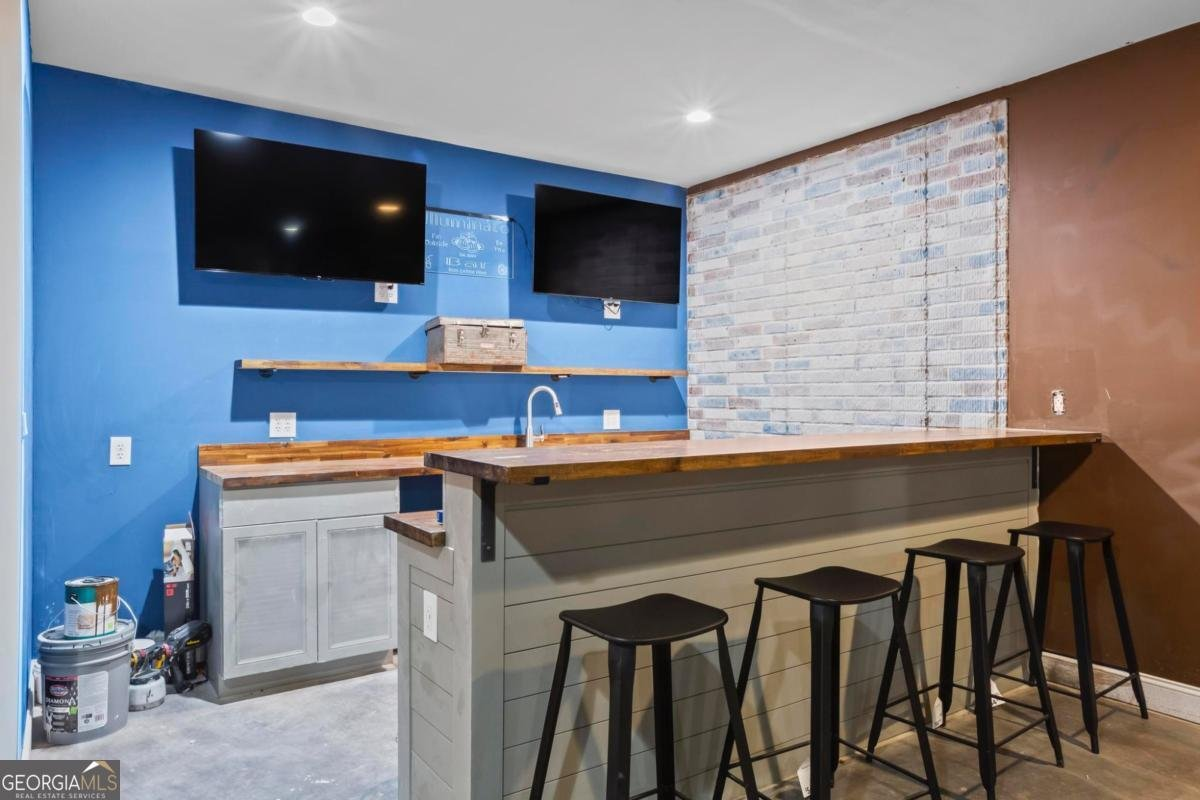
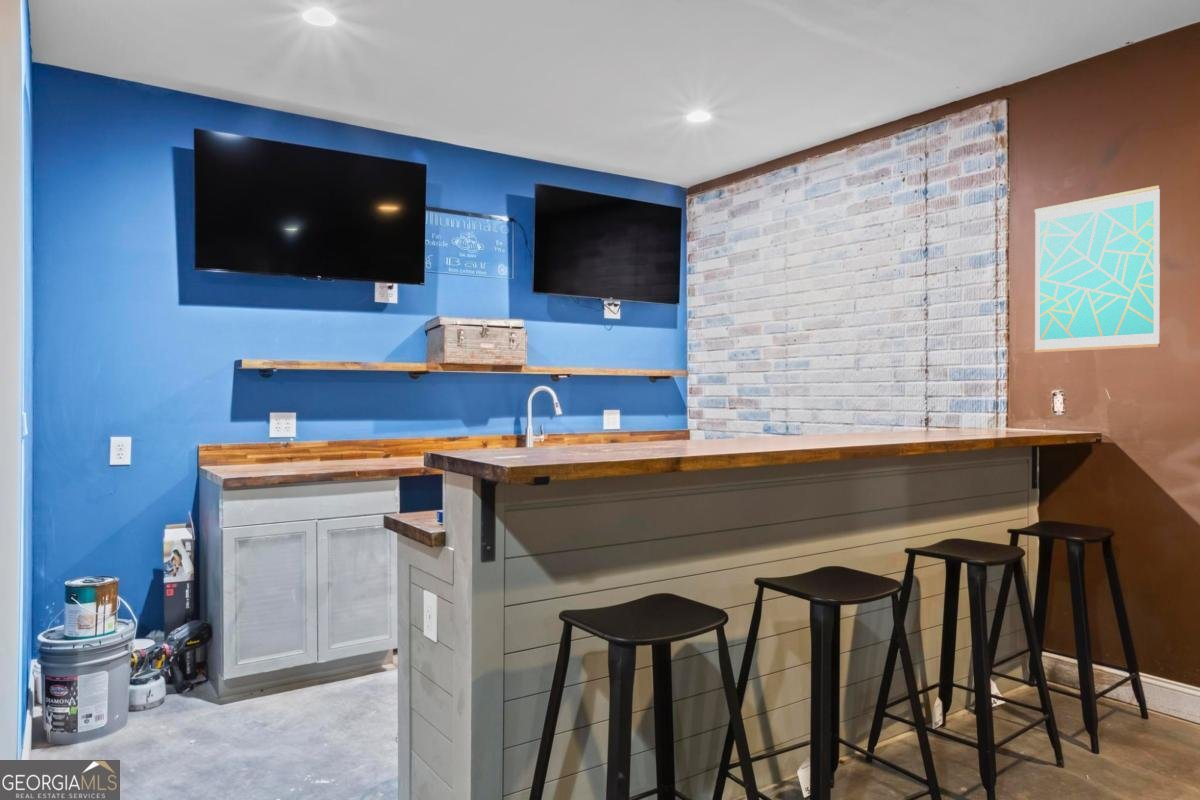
+ wall art [1033,184,1161,353]
